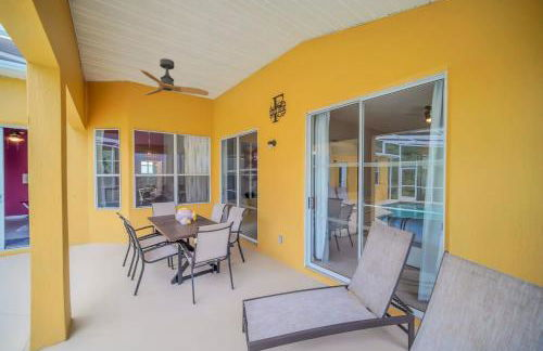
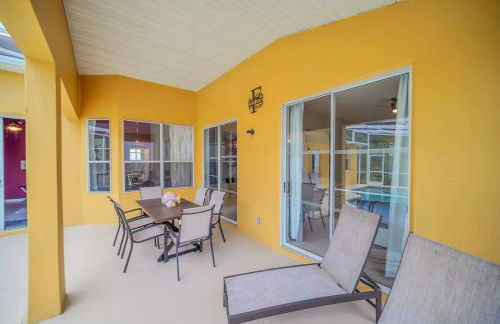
- ceiling fan [139,57,210,96]
